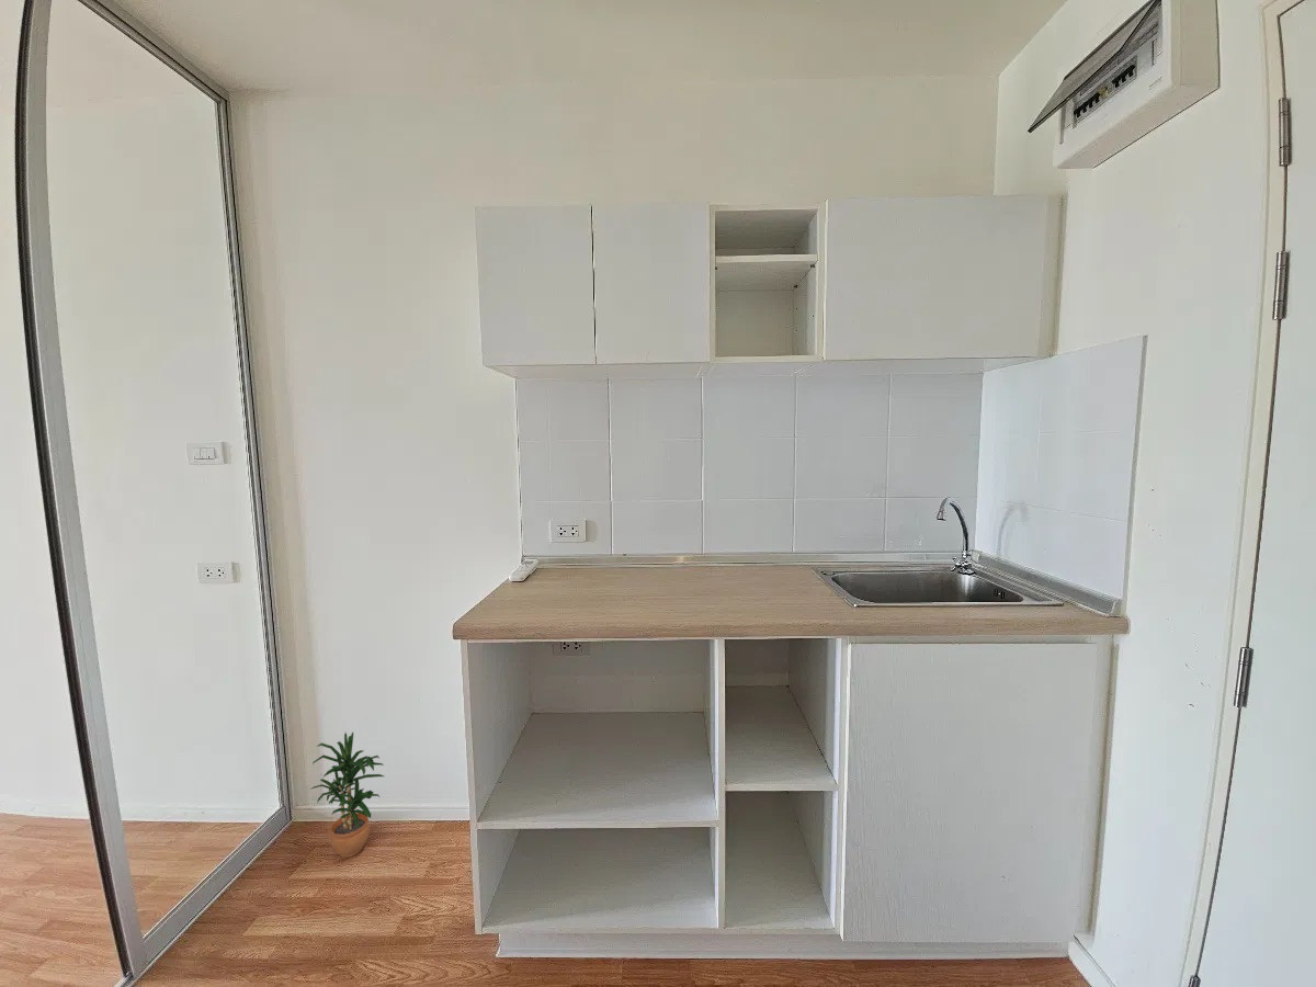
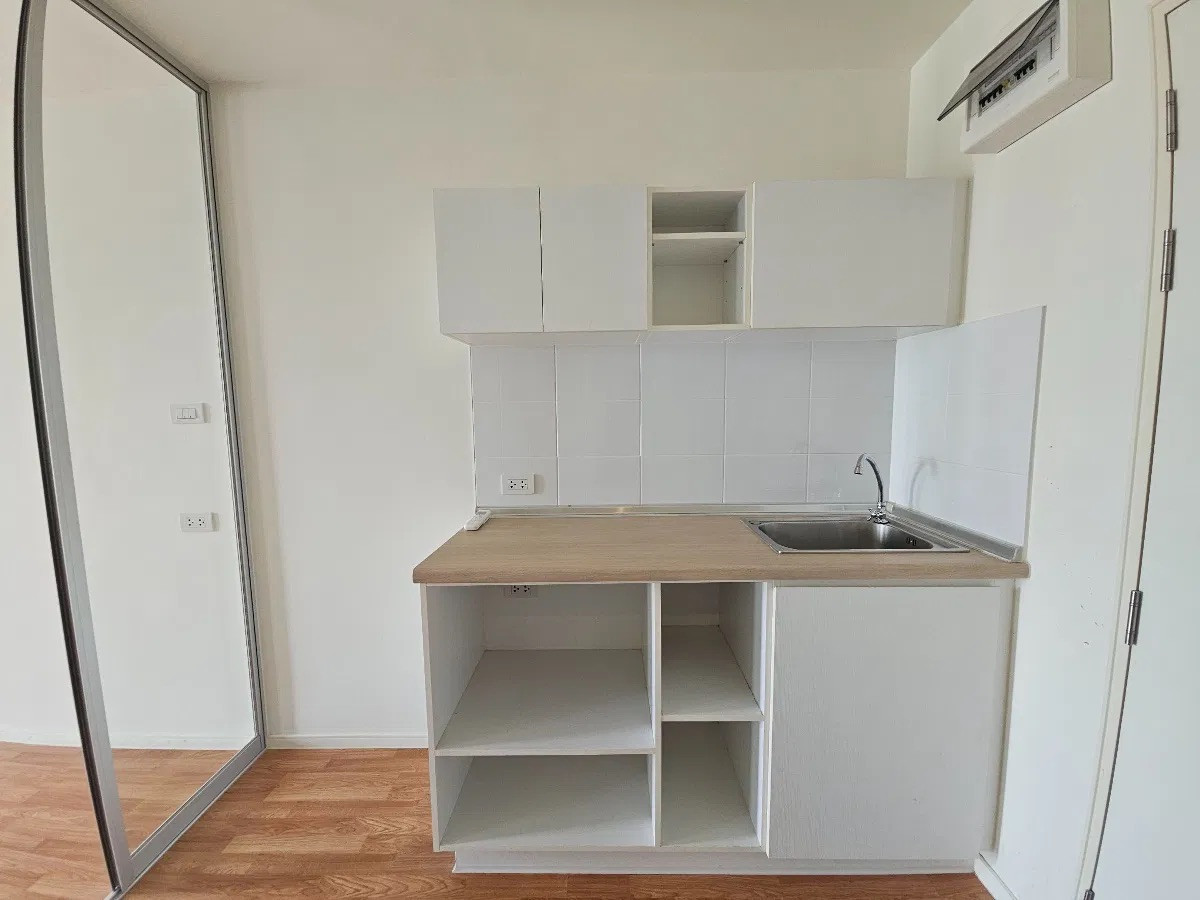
- potted plant [309,731,385,859]
